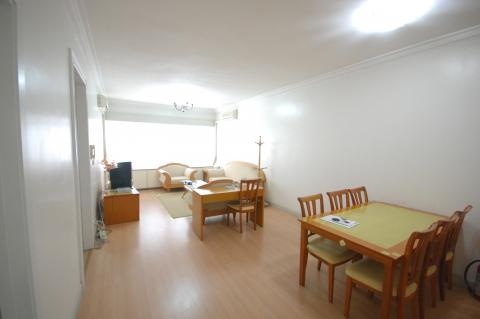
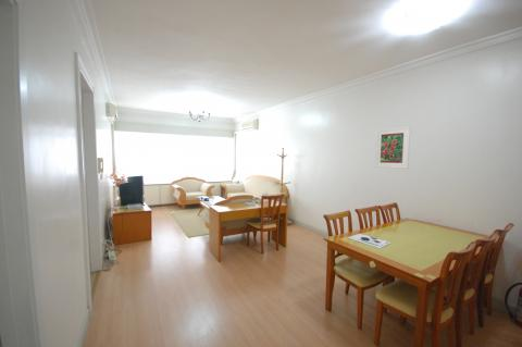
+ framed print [374,125,411,170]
